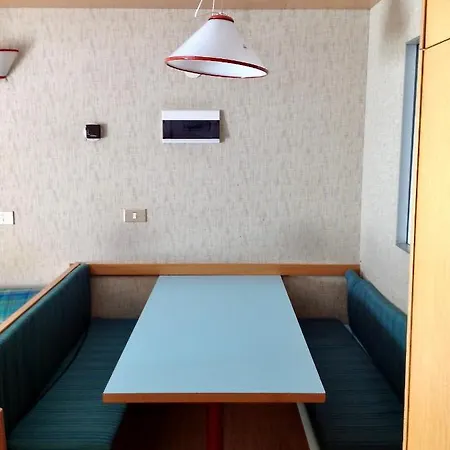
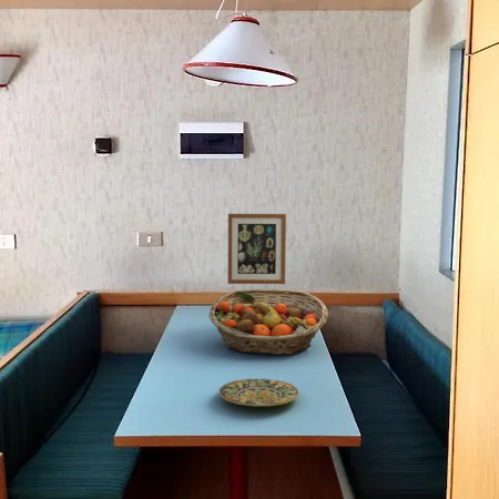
+ plate [217,378,301,407]
+ fruit basket [207,288,329,356]
+ wall art [227,213,287,285]
